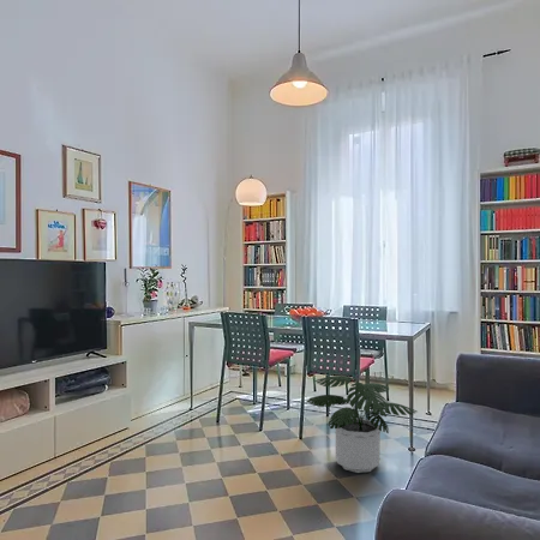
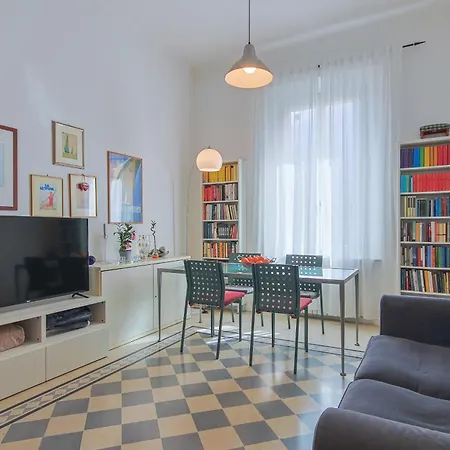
- potted plant [305,374,418,474]
